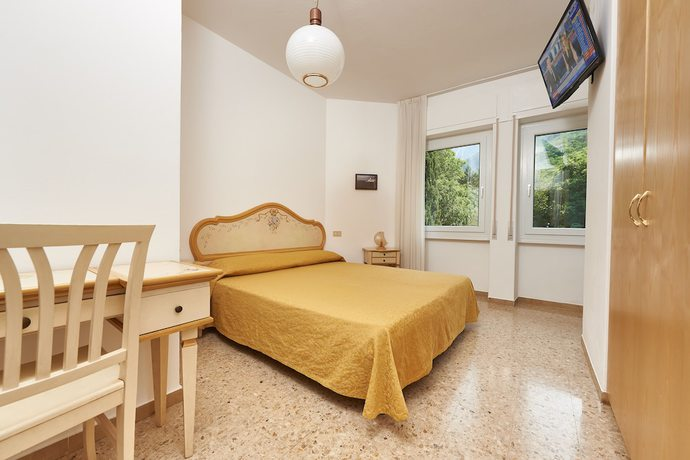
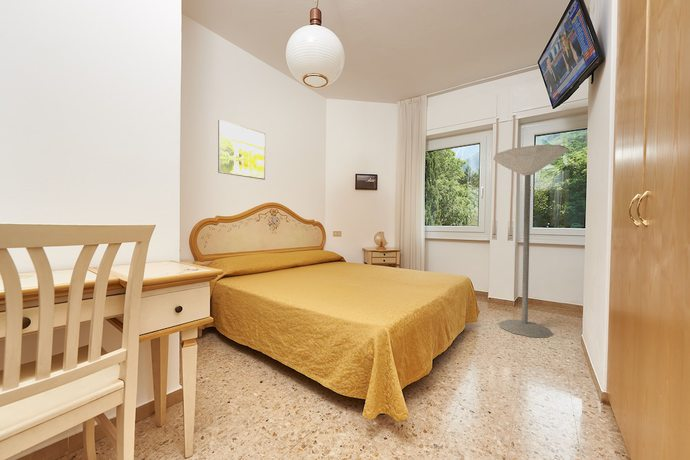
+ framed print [217,119,266,181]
+ floor lamp [492,144,570,338]
